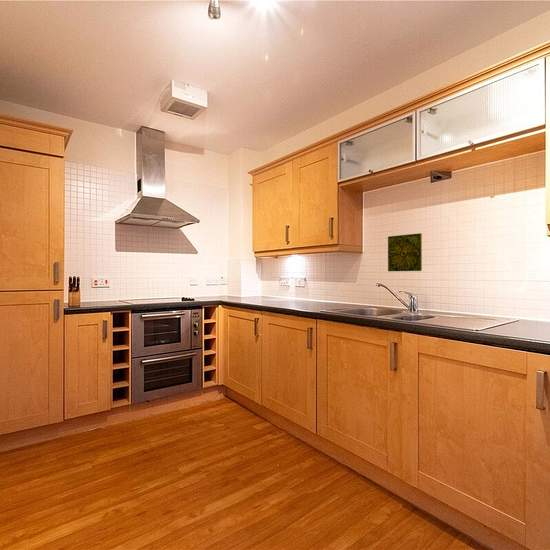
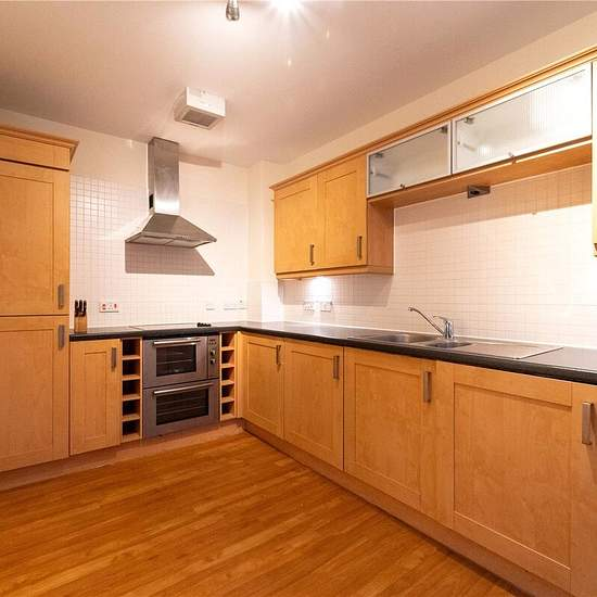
- decorative tile [387,232,423,272]
